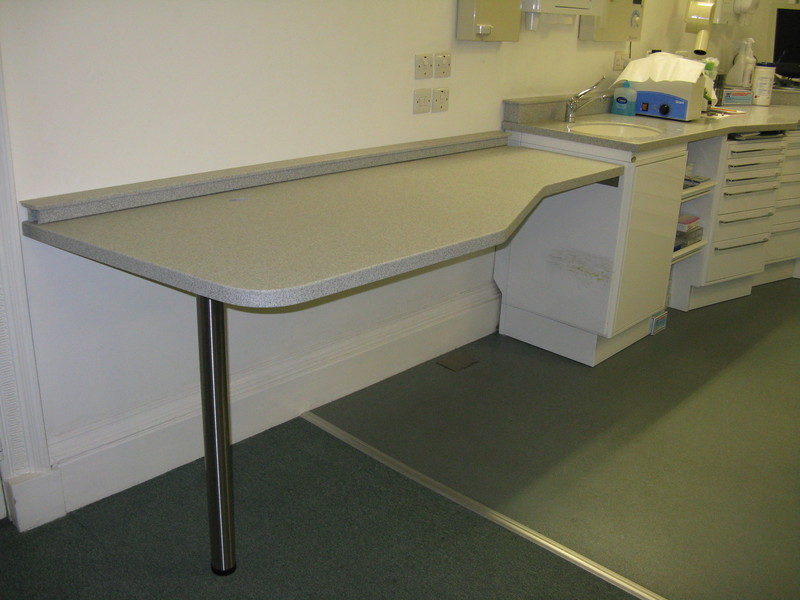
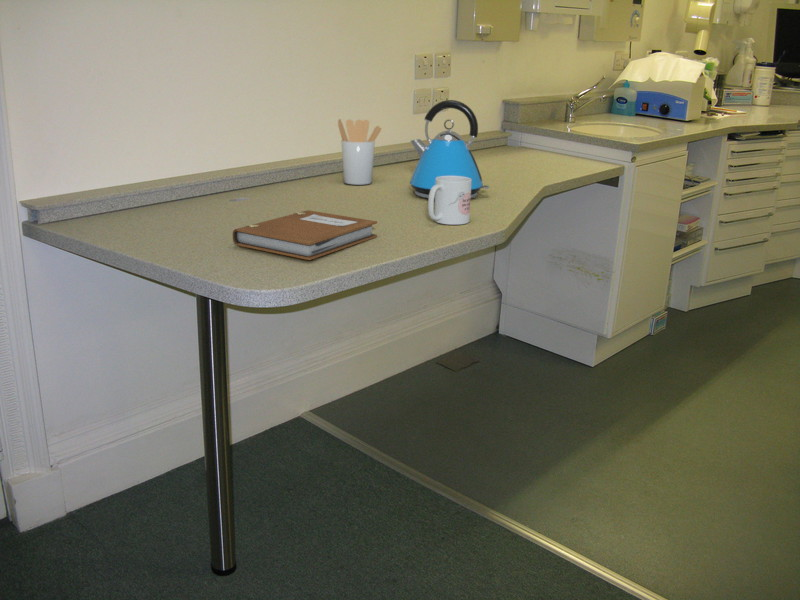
+ kettle [409,99,490,200]
+ utensil holder [337,118,383,186]
+ notebook [232,209,378,261]
+ mug [427,176,472,226]
